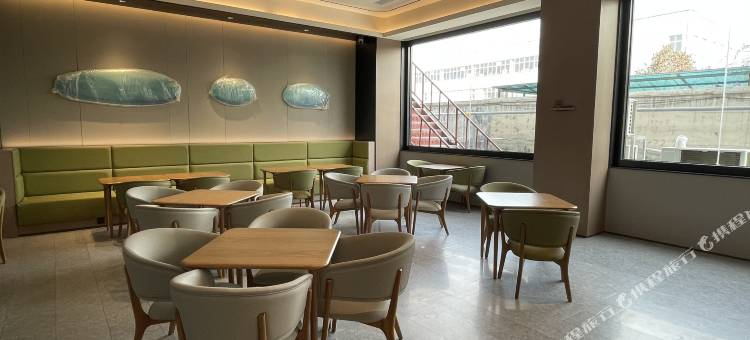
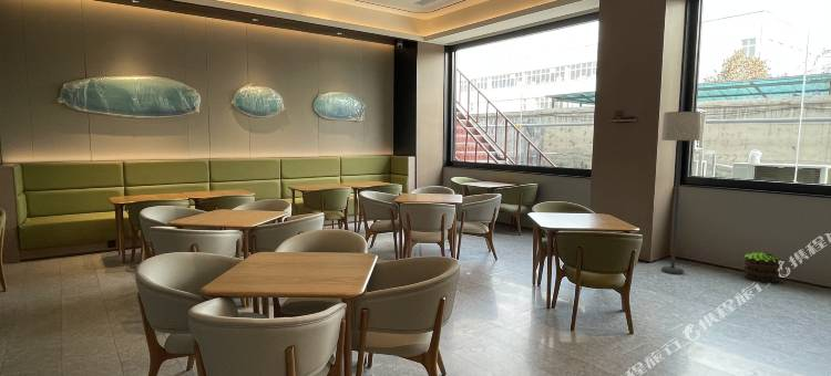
+ lamp [660,111,702,275]
+ potted plant [742,251,781,283]
